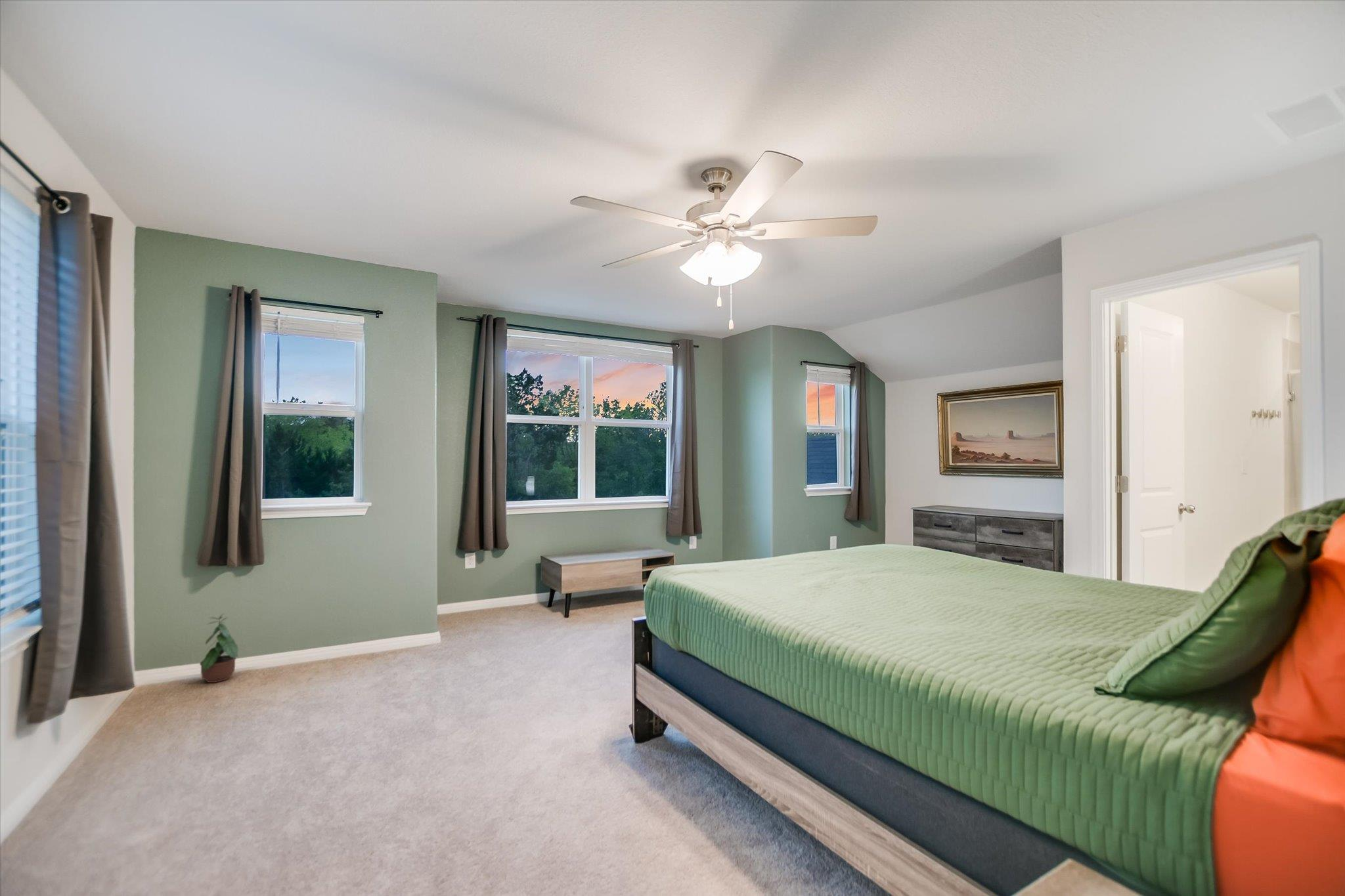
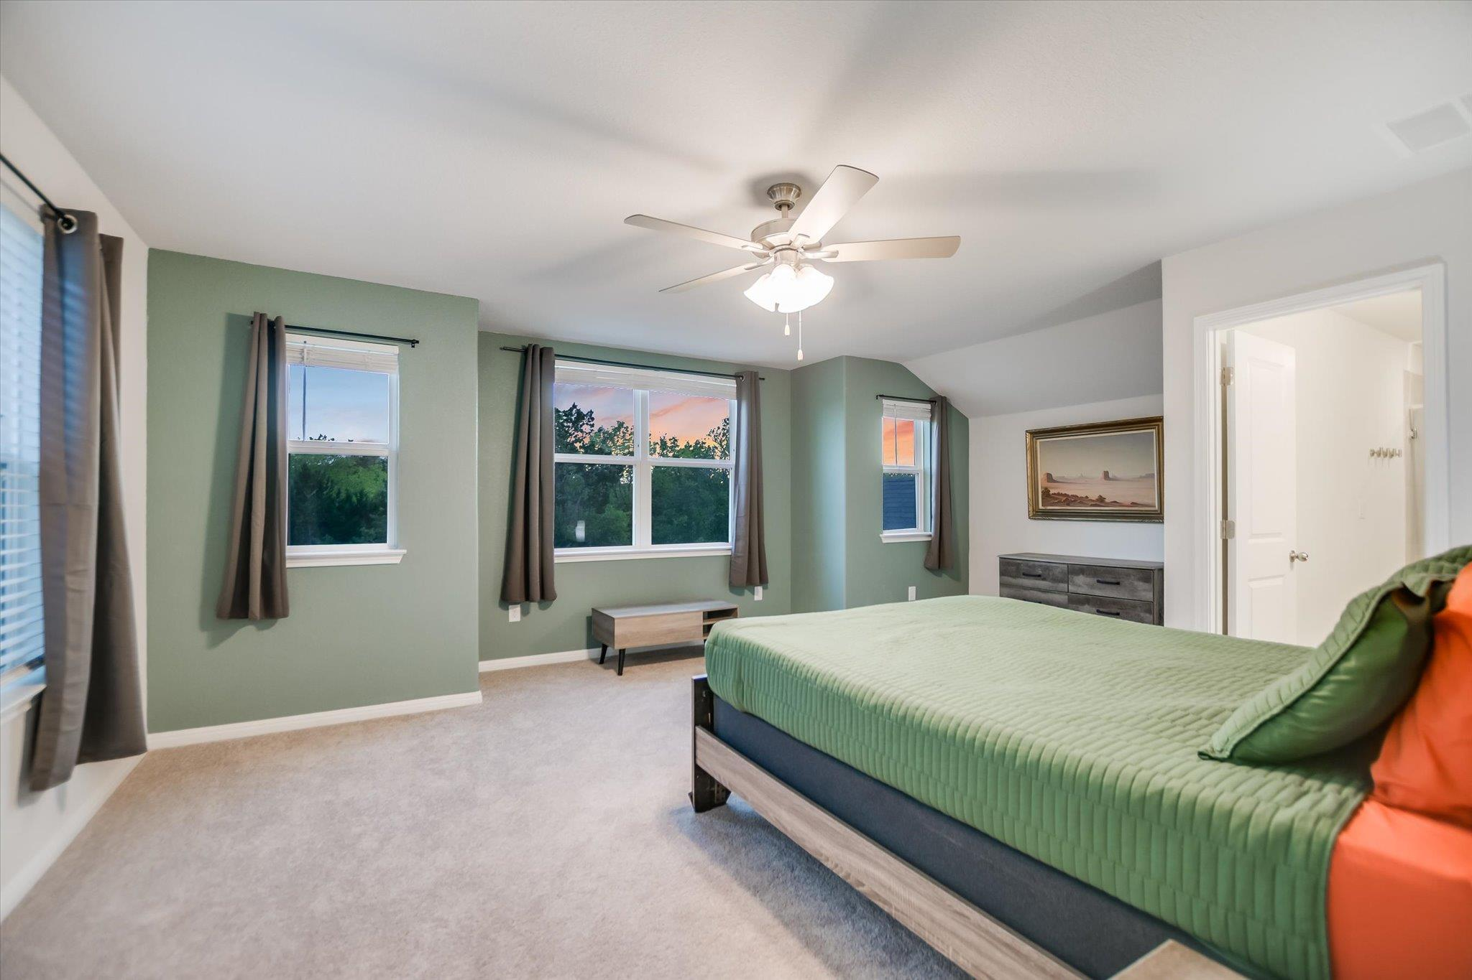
- potted plant [196,612,239,683]
